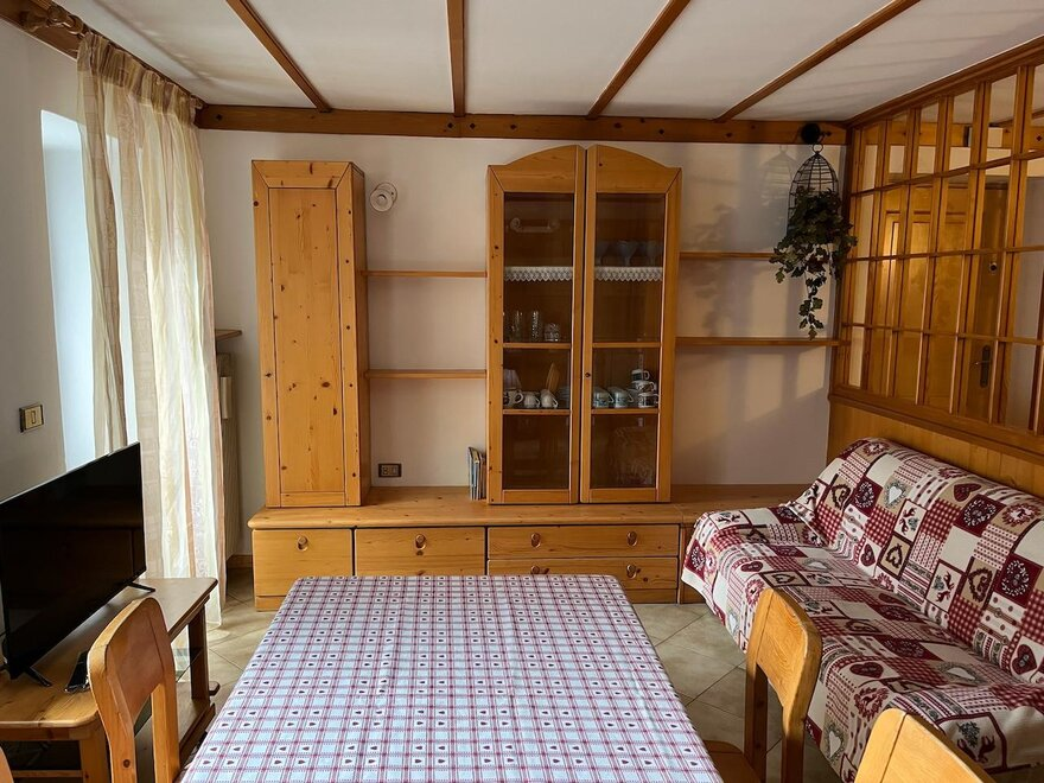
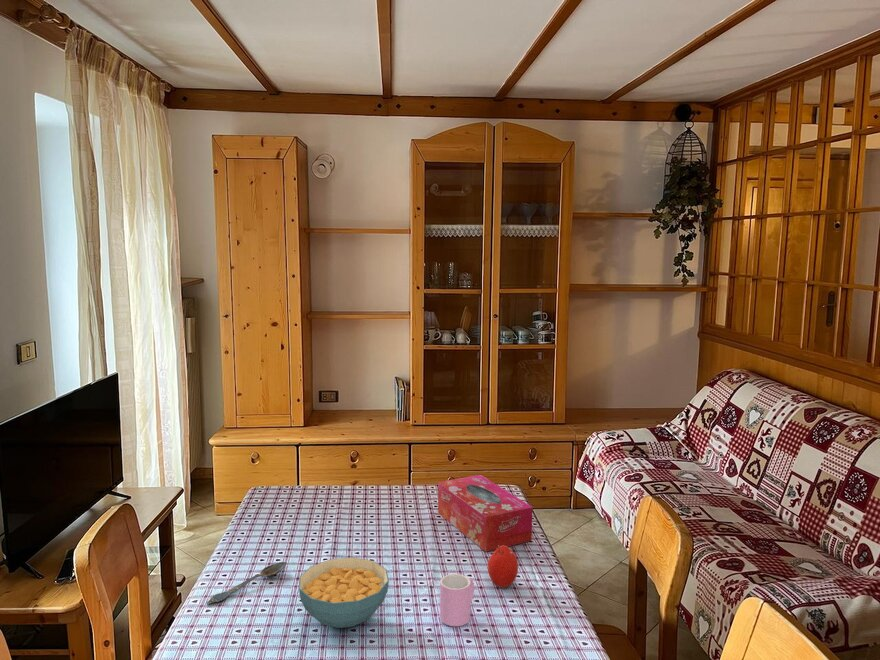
+ spoon [206,561,287,605]
+ tissue box [437,474,533,553]
+ cup [439,573,475,627]
+ cereal bowl [298,556,390,629]
+ fruit [487,545,519,589]
